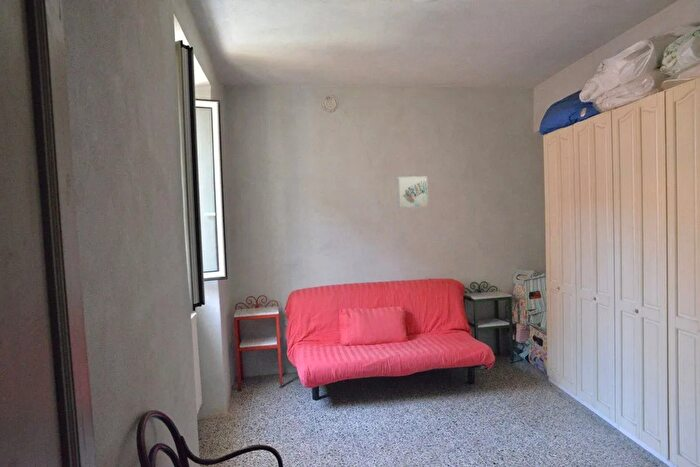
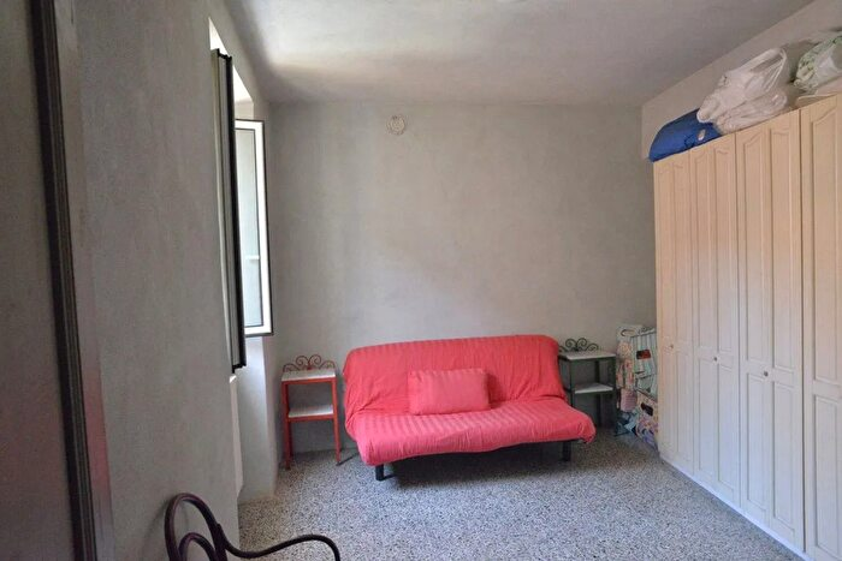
- wall art [396,175,429,209]
